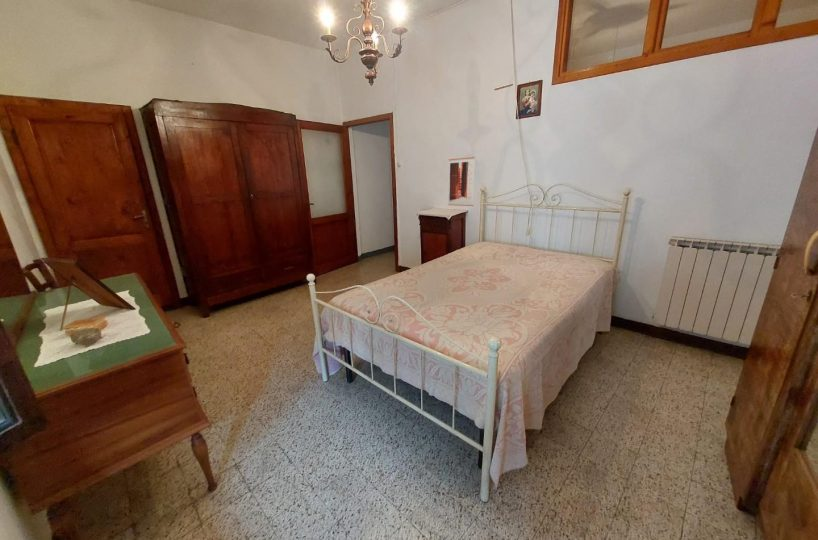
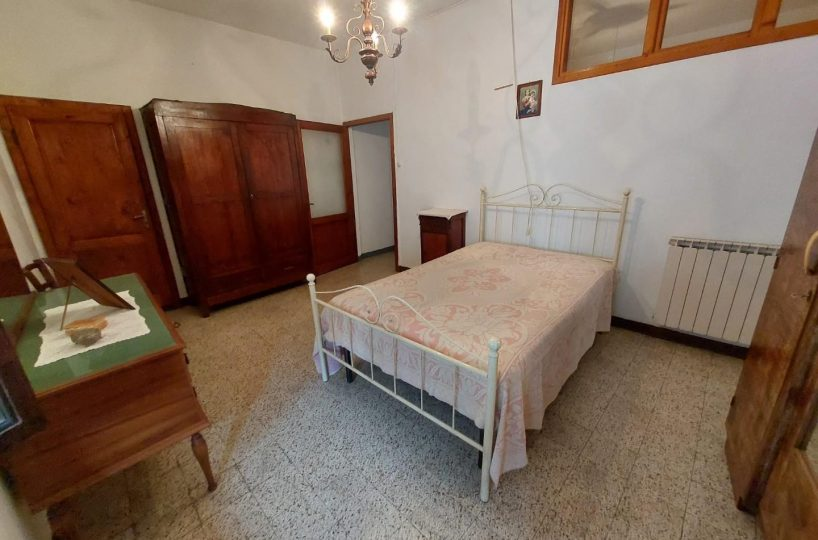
- wall art [447,156,476,207]
